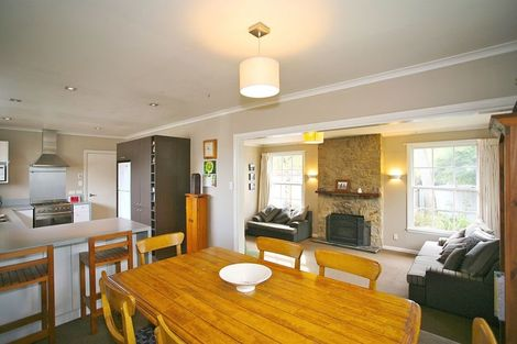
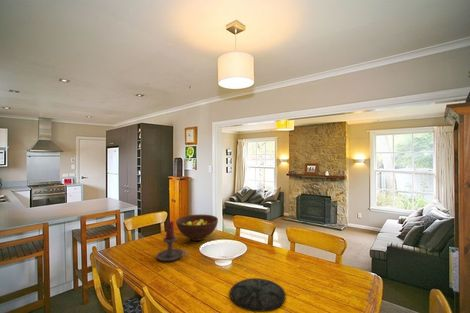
+ candle holder [156,220,190,263]
+ plate [229,277,287,313]
+ fruit bowl [175,214,219,242]
